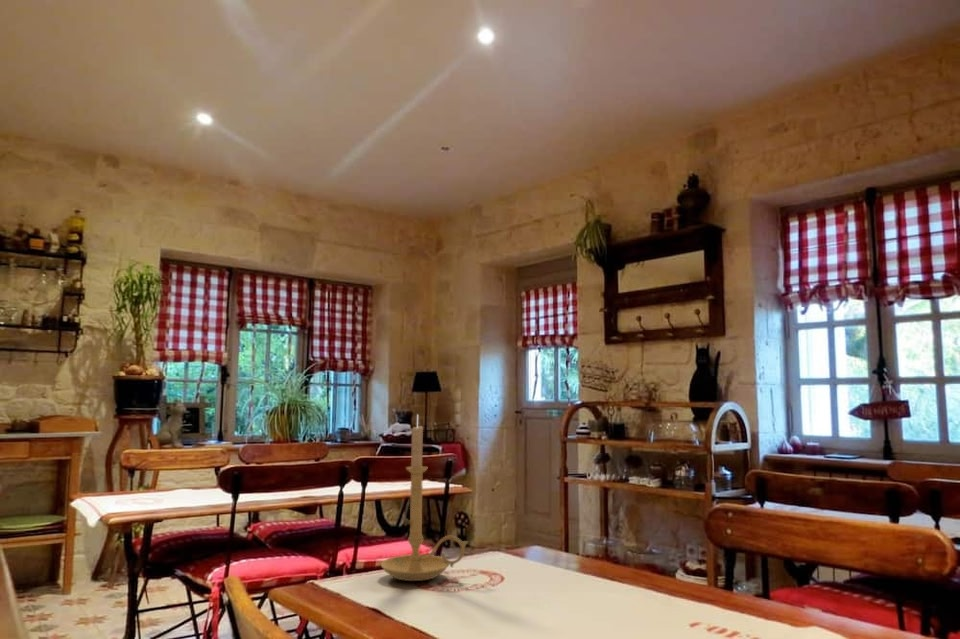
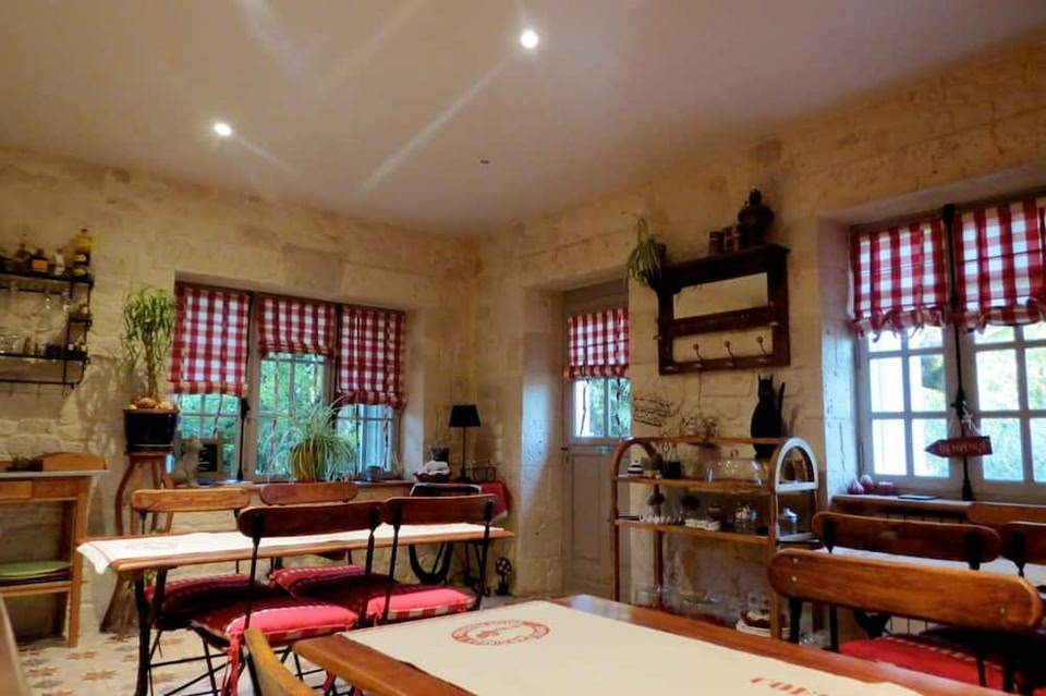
- candle holder [380,413,469,582]
